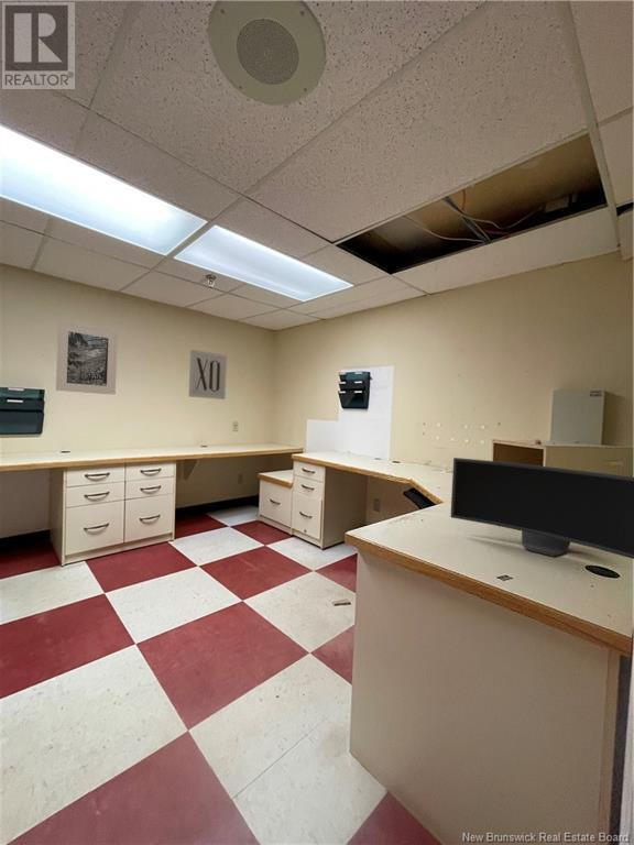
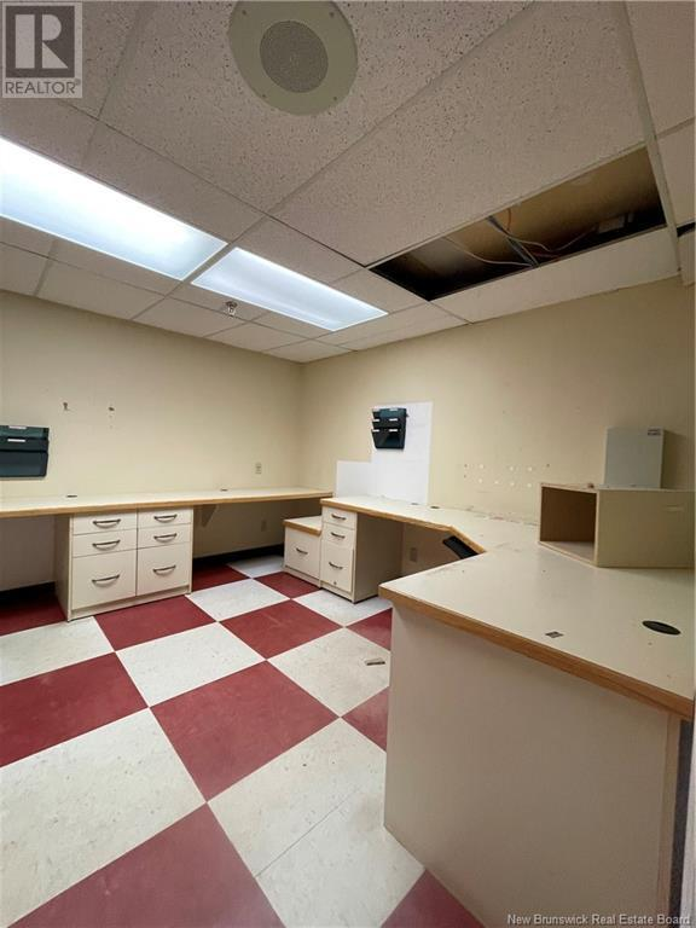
- wall art [187,349,228,400]
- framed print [55,320,119,395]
- monitor [449,457,634,560]
